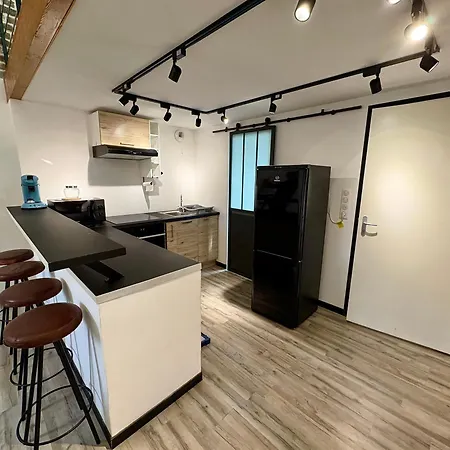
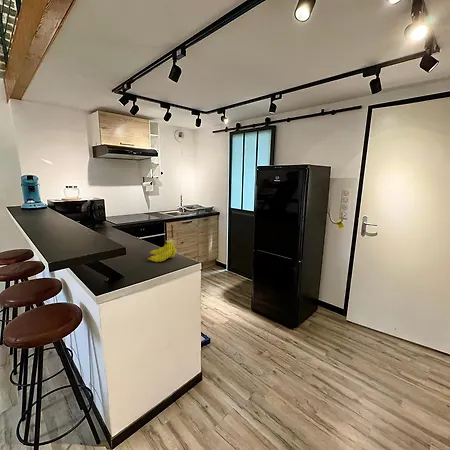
+ fruit [147,239,177,263]
